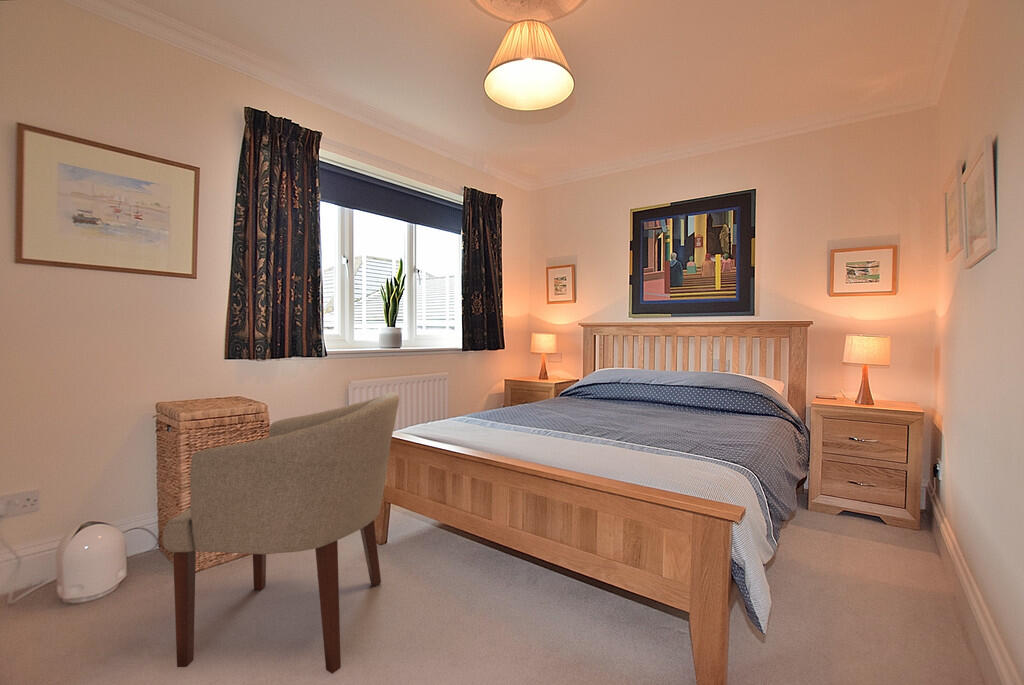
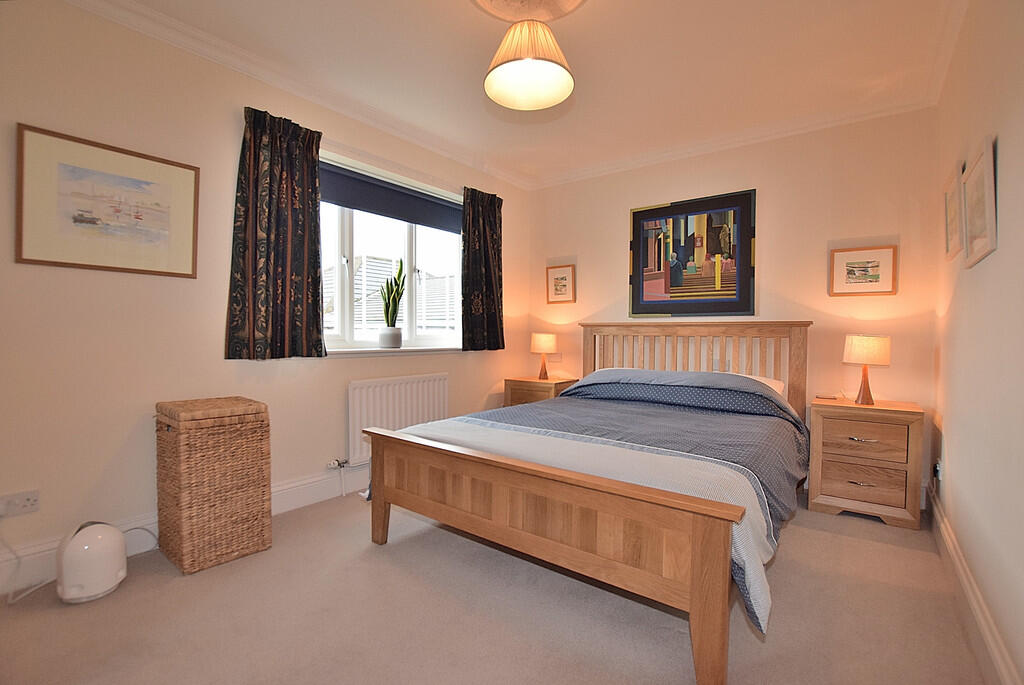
- chair [162,391,400,675]
